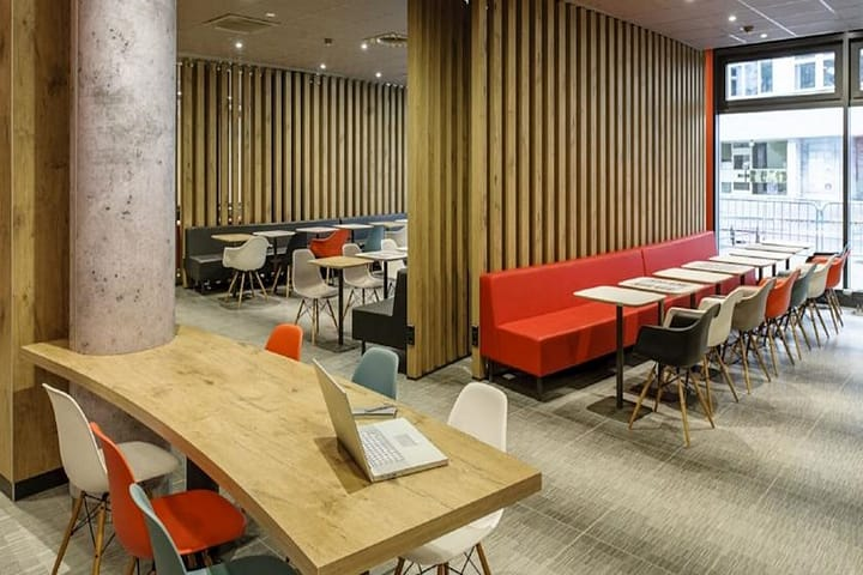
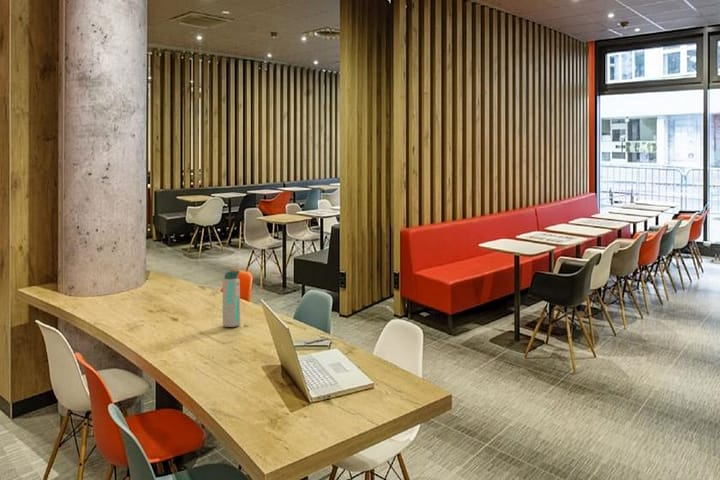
+ water bottle [221,269,242,328]
